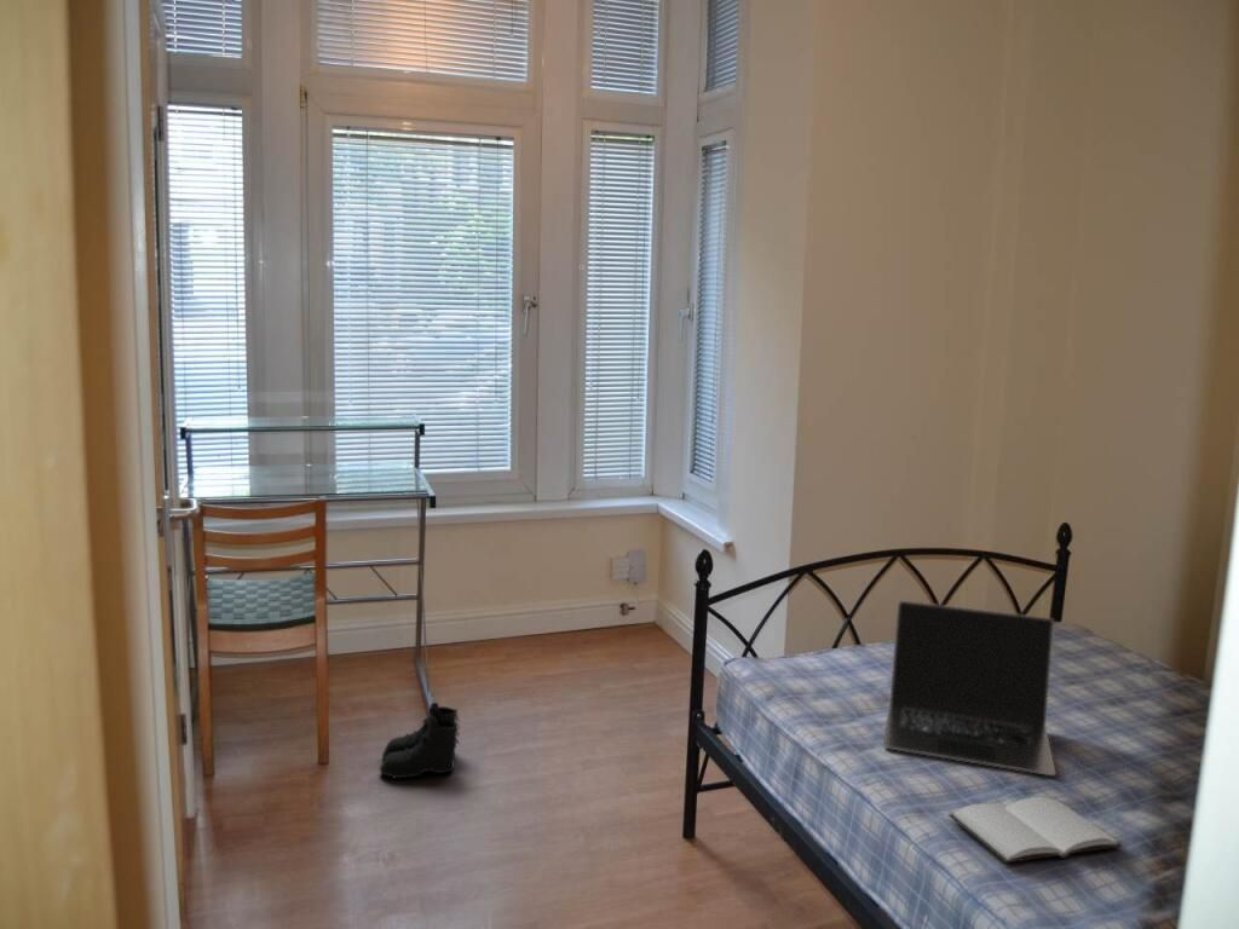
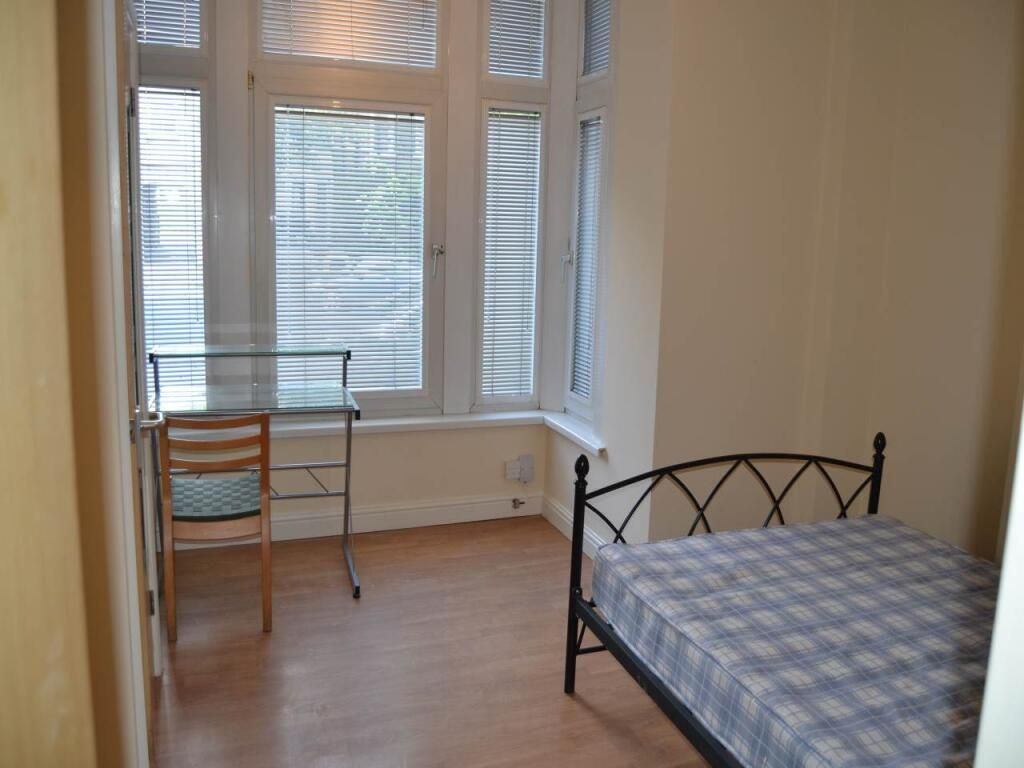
- boots [379,702,461,780]
- laptop [881,599,1058,777]
- book [946,795,1123,865]
